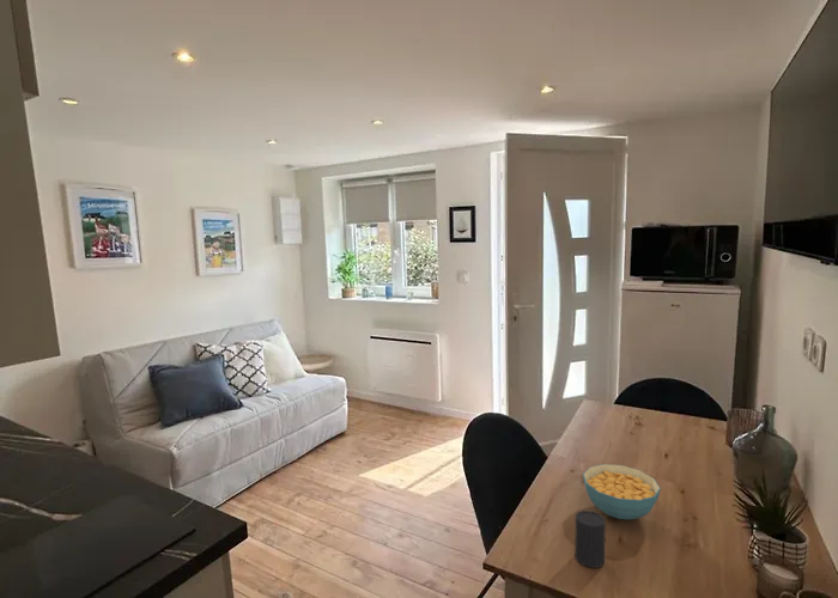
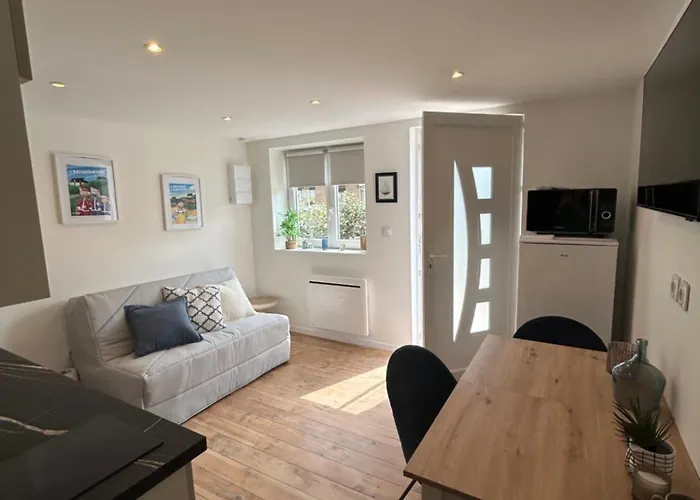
- cereal bowl [582,463,662,520]
- cup [573,509,607,569]
